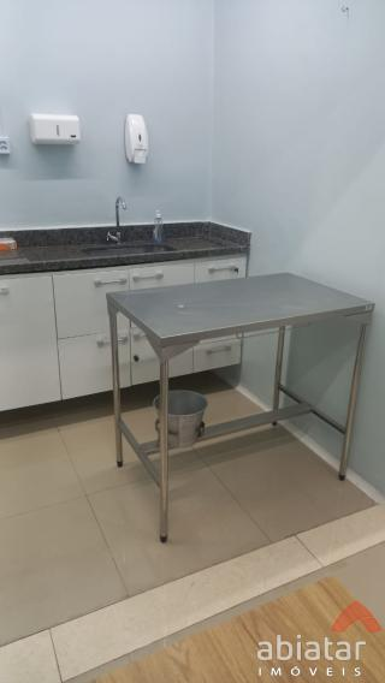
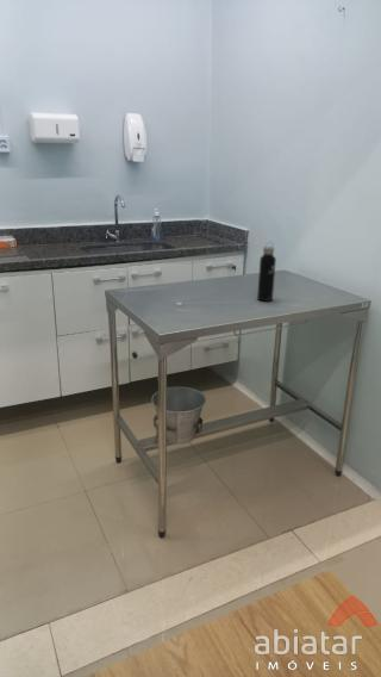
+ water bottle [256,241,277,303]
